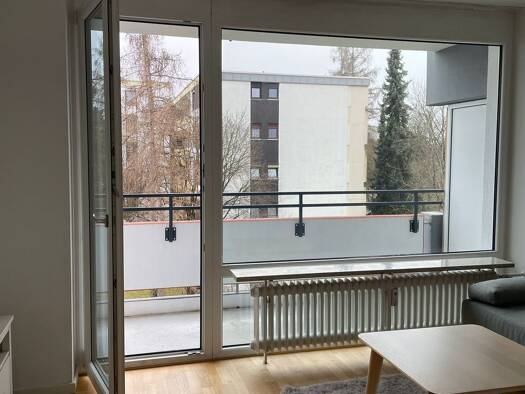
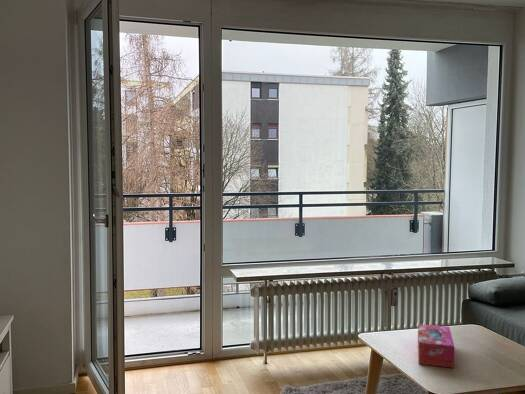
+ tissue box [417,323,455,369]
